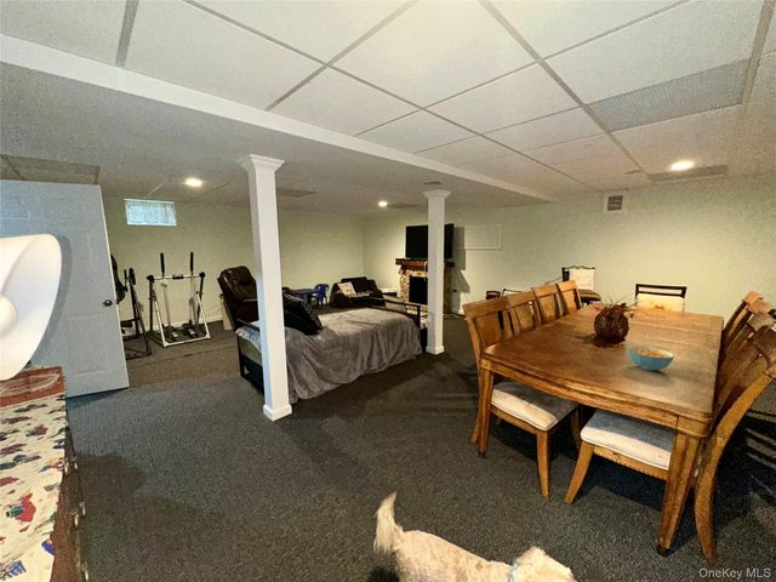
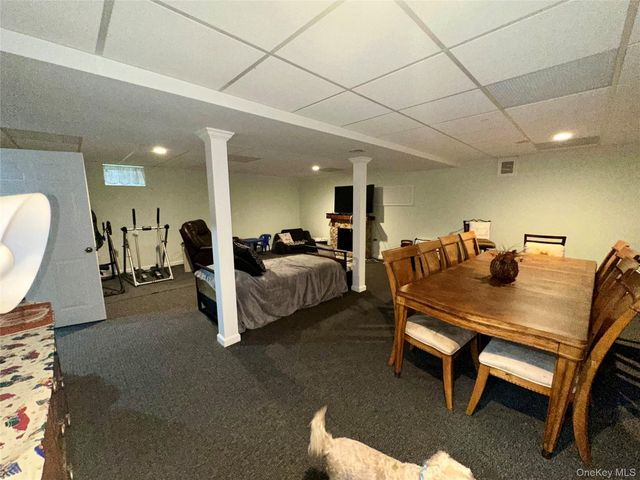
- cereal bowl [626,344,675,372]
